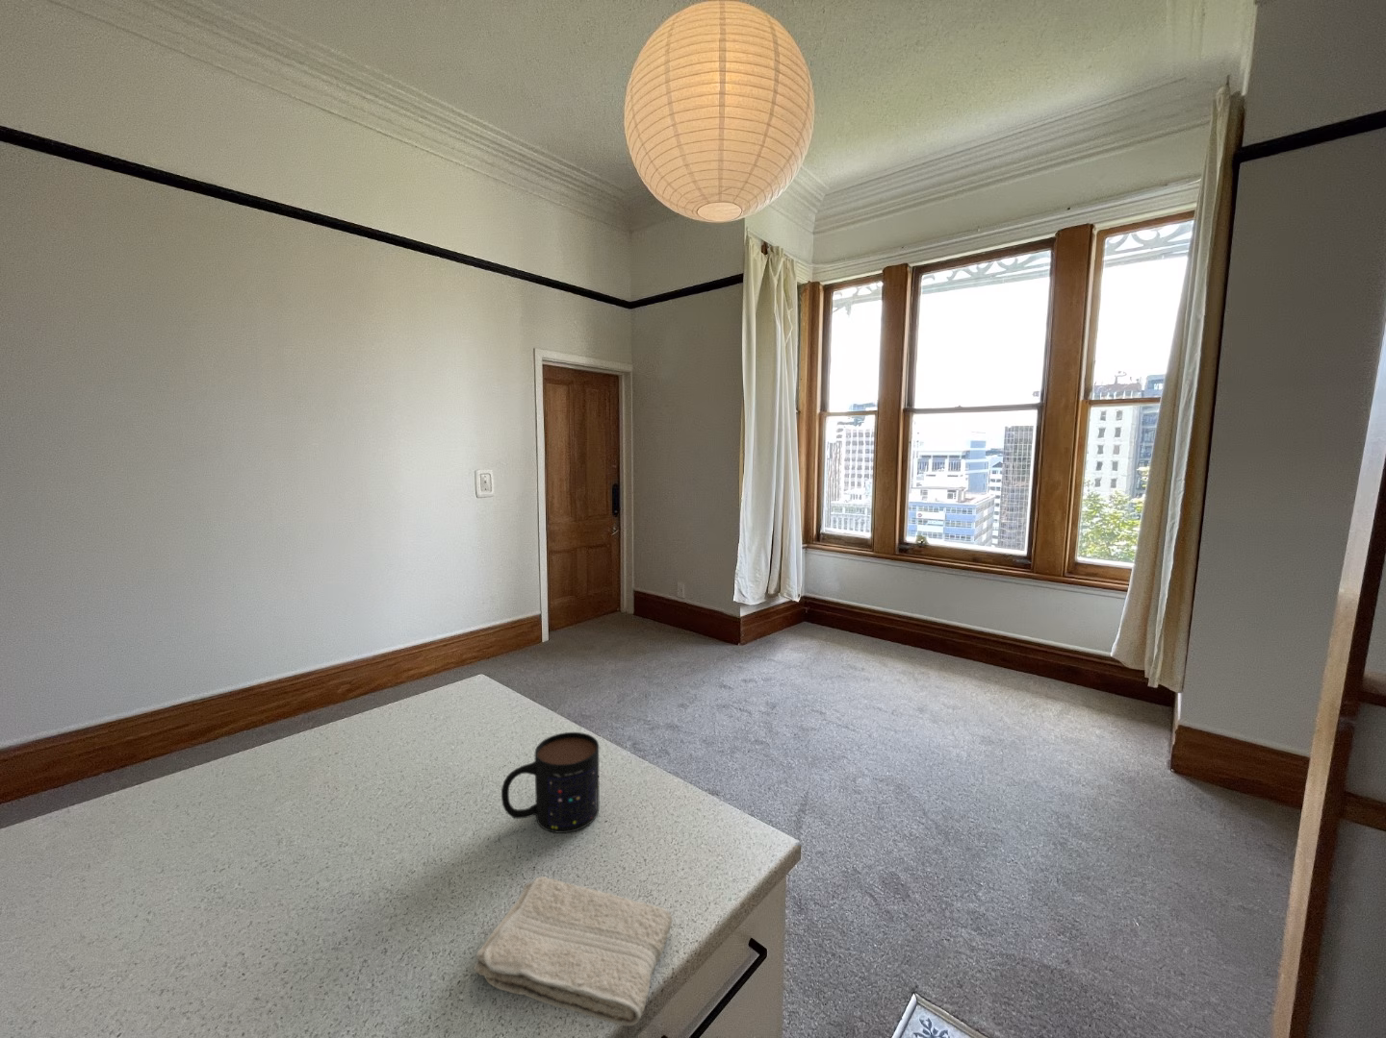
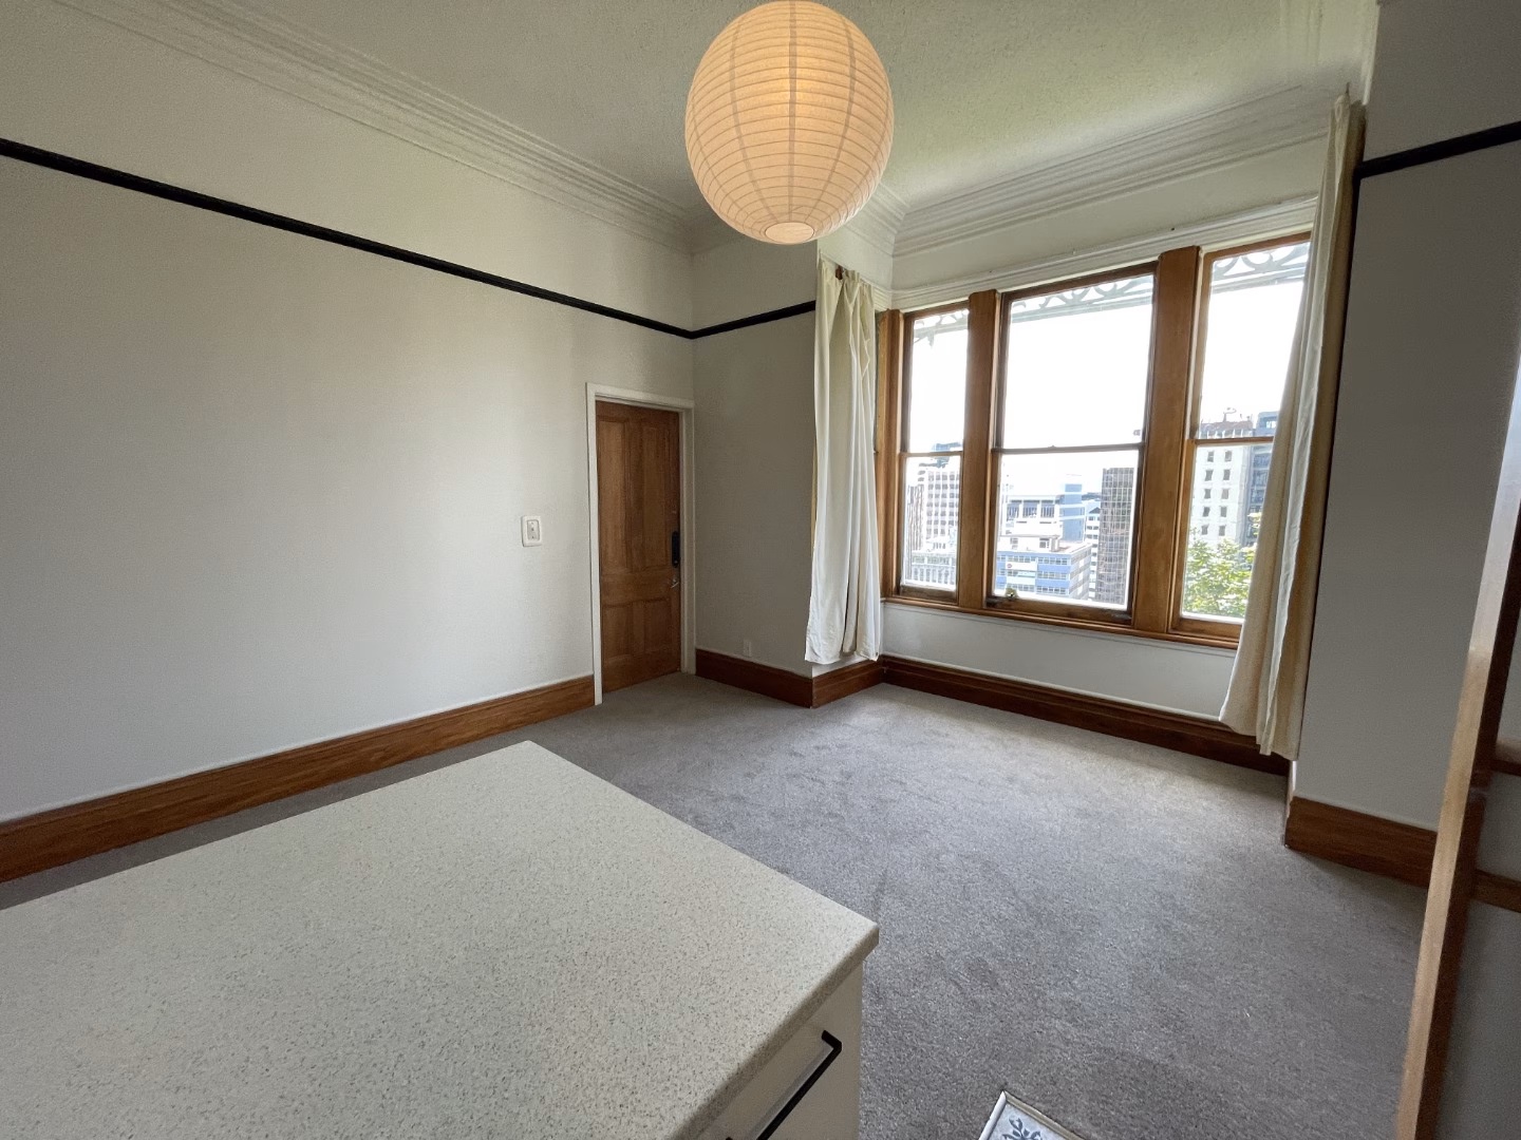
- mug [501,732,599,834]
- washcloth [473,876,672,1026]
